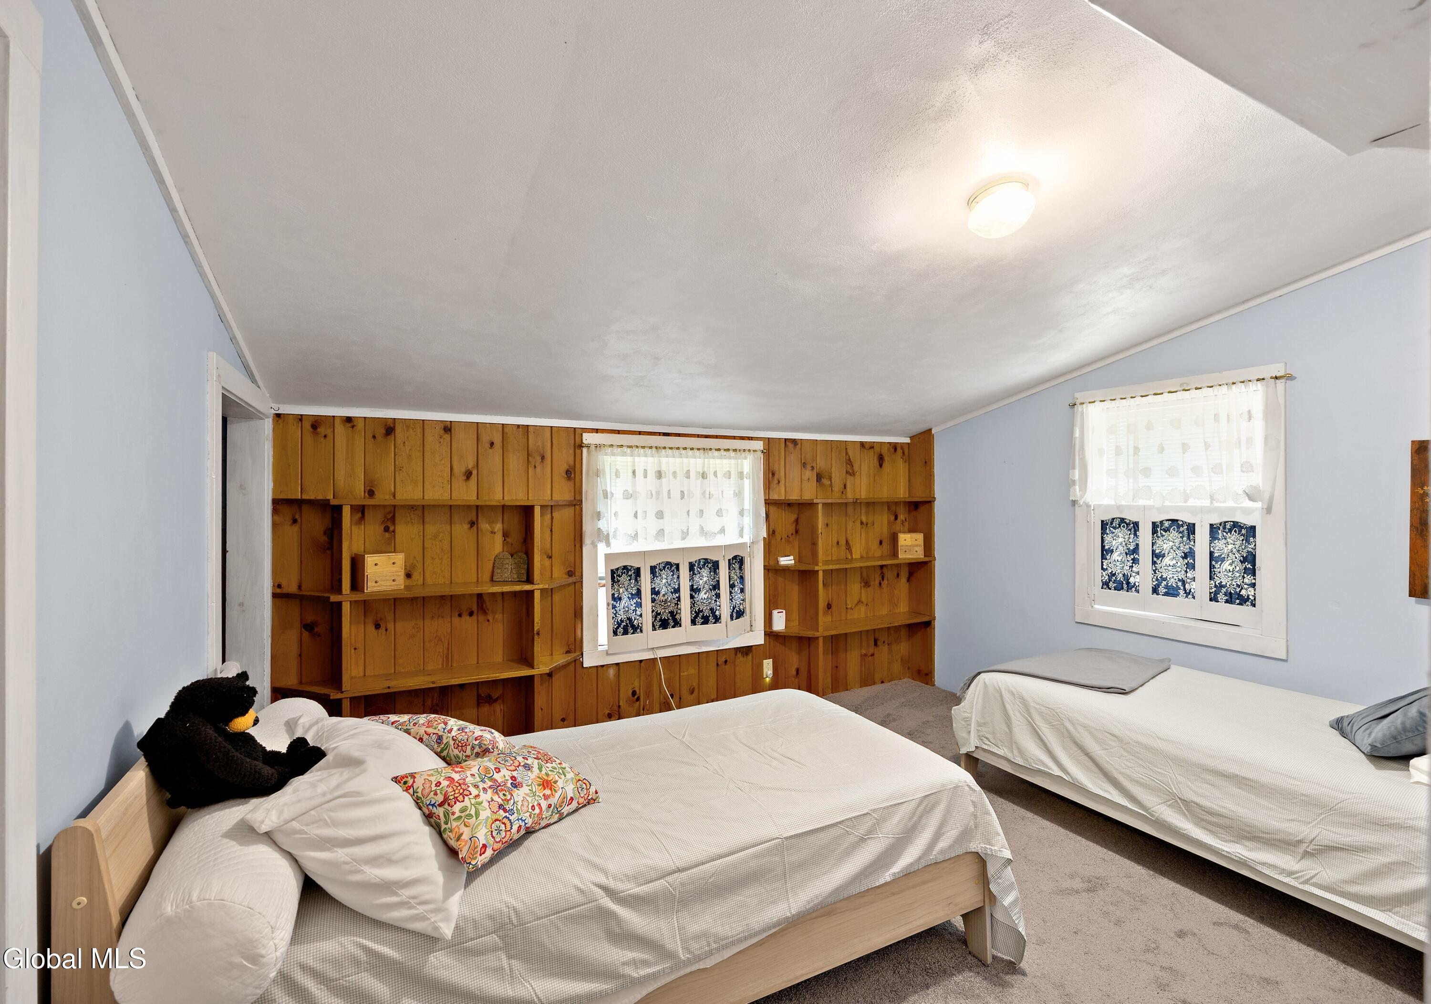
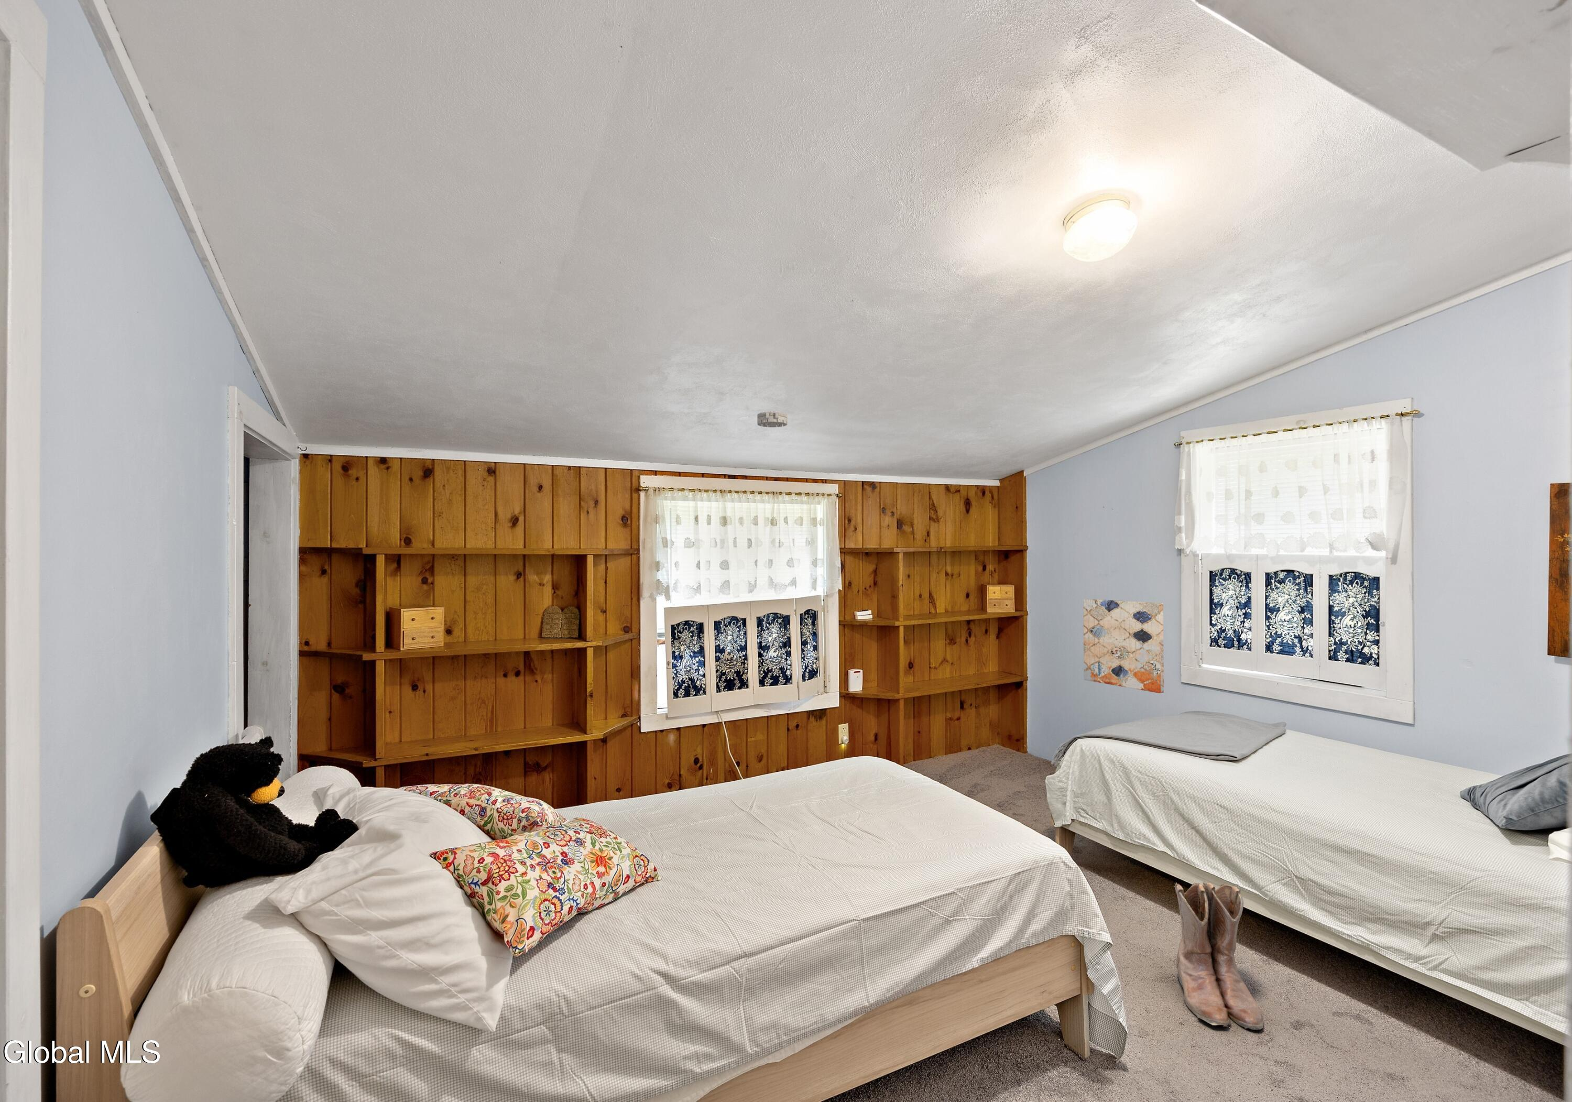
+ wall art [1082,598,1165,694]
+ boots [1174,882,1264,1030]
+ smoke detector [756,411,788,429]
